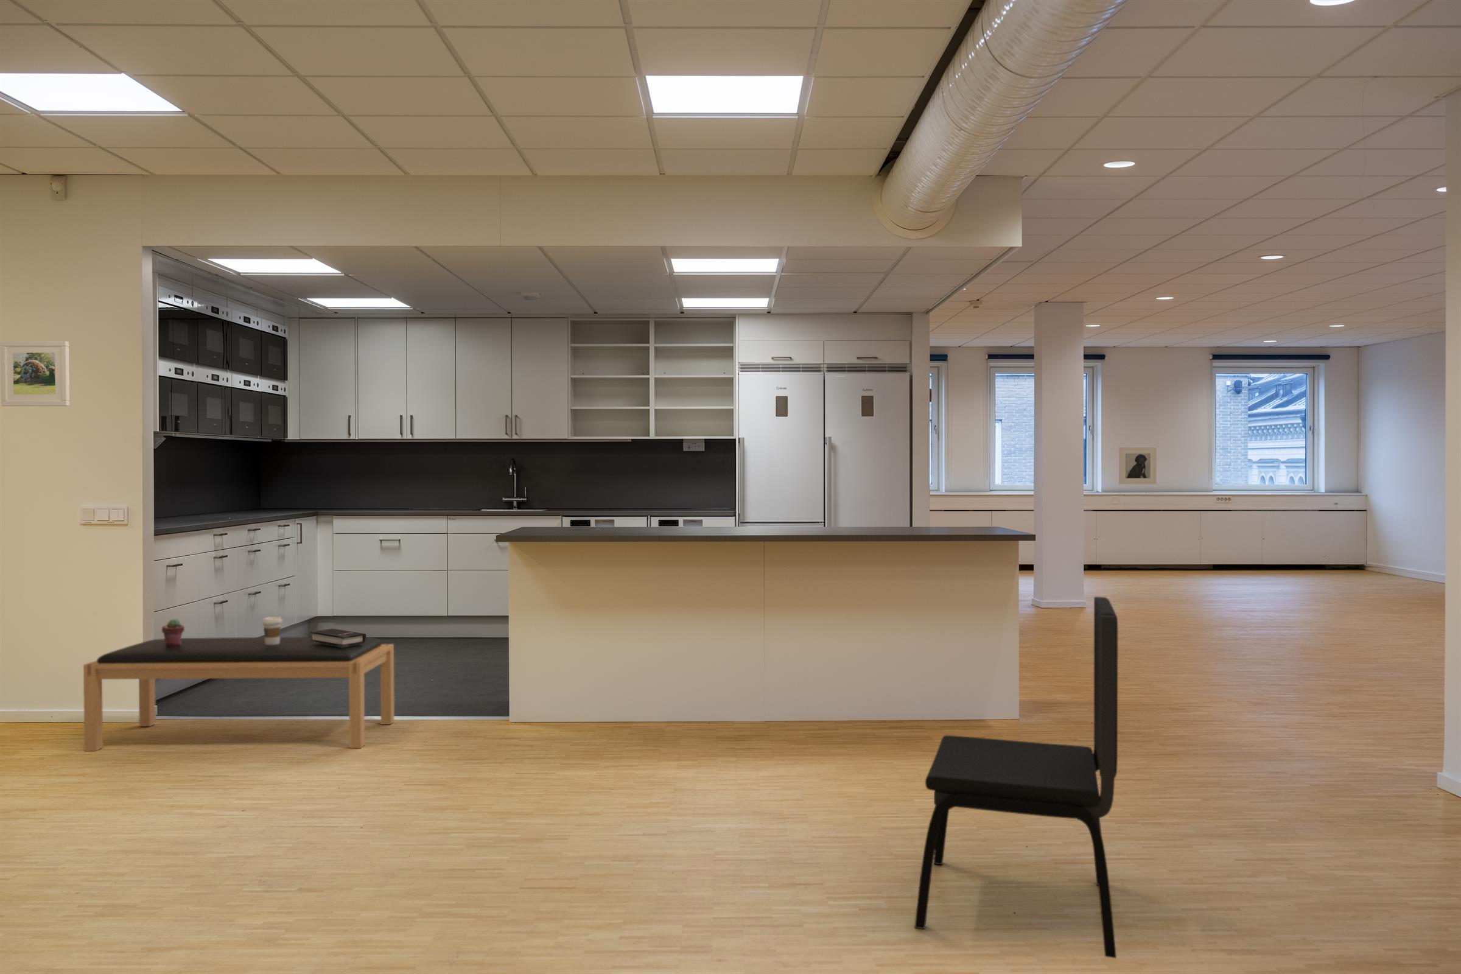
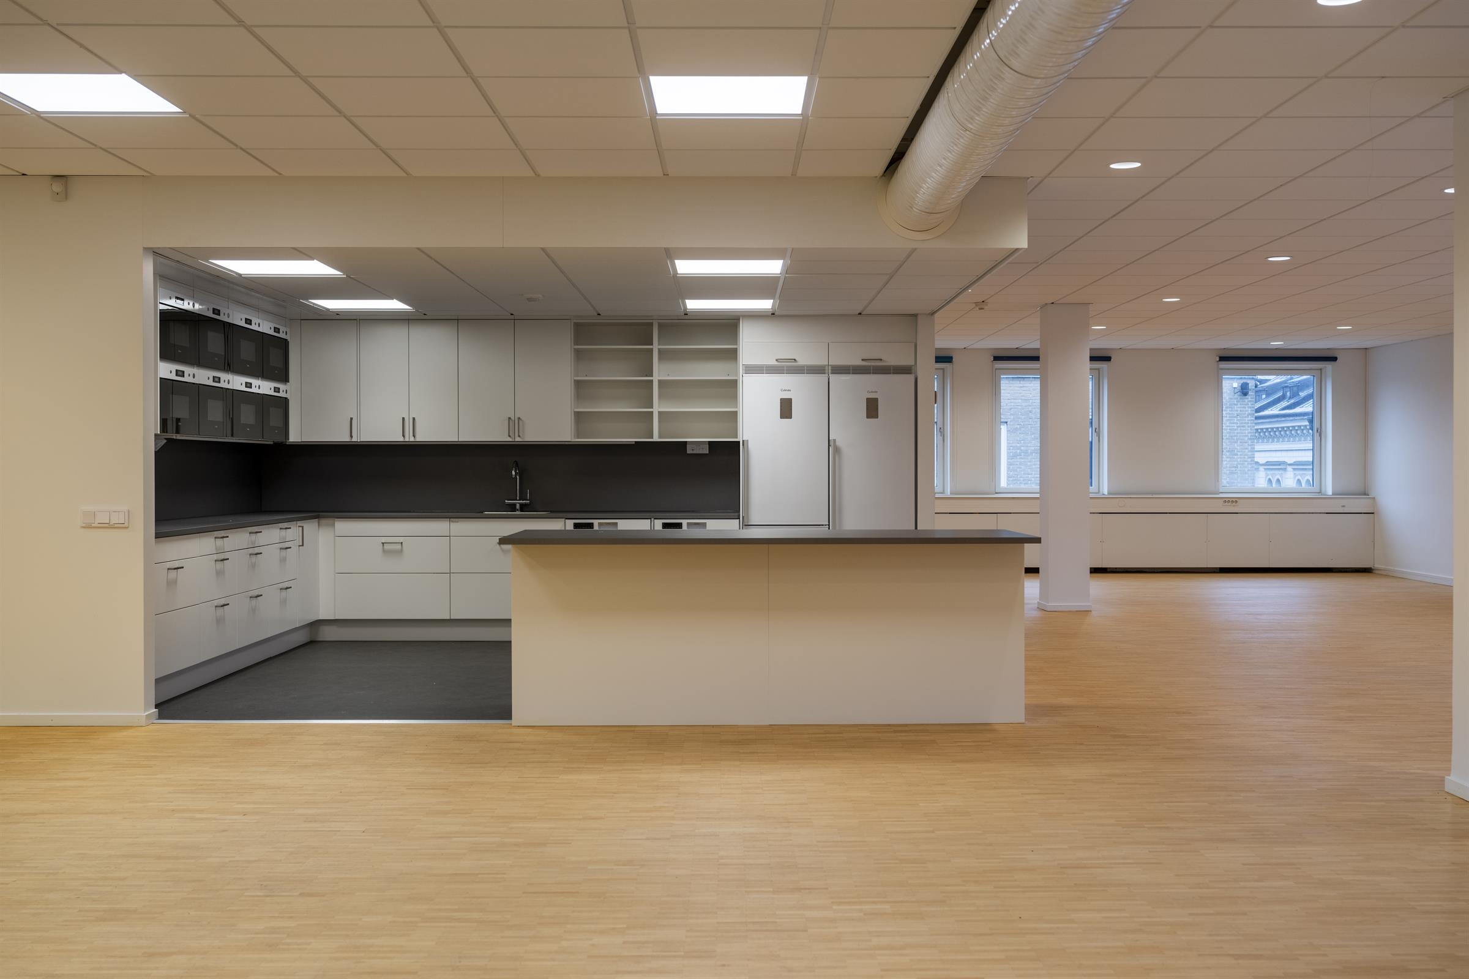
- bench [83,637,395,752]
- hardback book [310,628,366,647]
- potted succulent [161,617,185,646]
- coffee cup [261,616,284,645]
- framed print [1119,447,1158,485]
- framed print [0,340,70,407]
- dining chair [914,596,1119,959]
